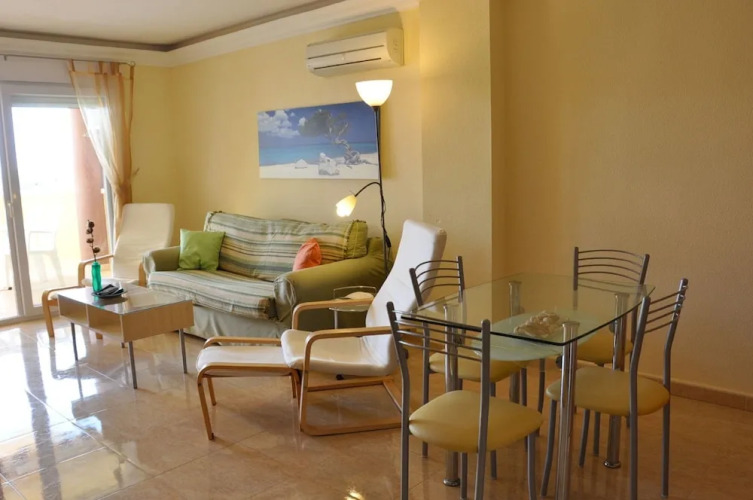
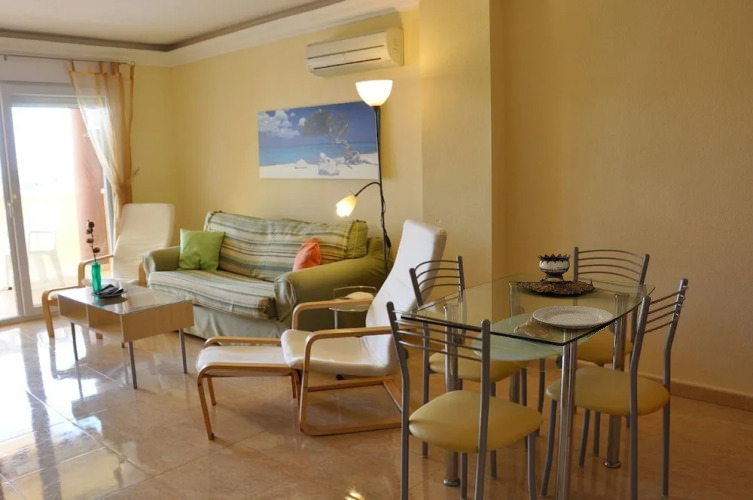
+ brazier [514,253,596,296]
+ chinaware [532,305,615,330]
